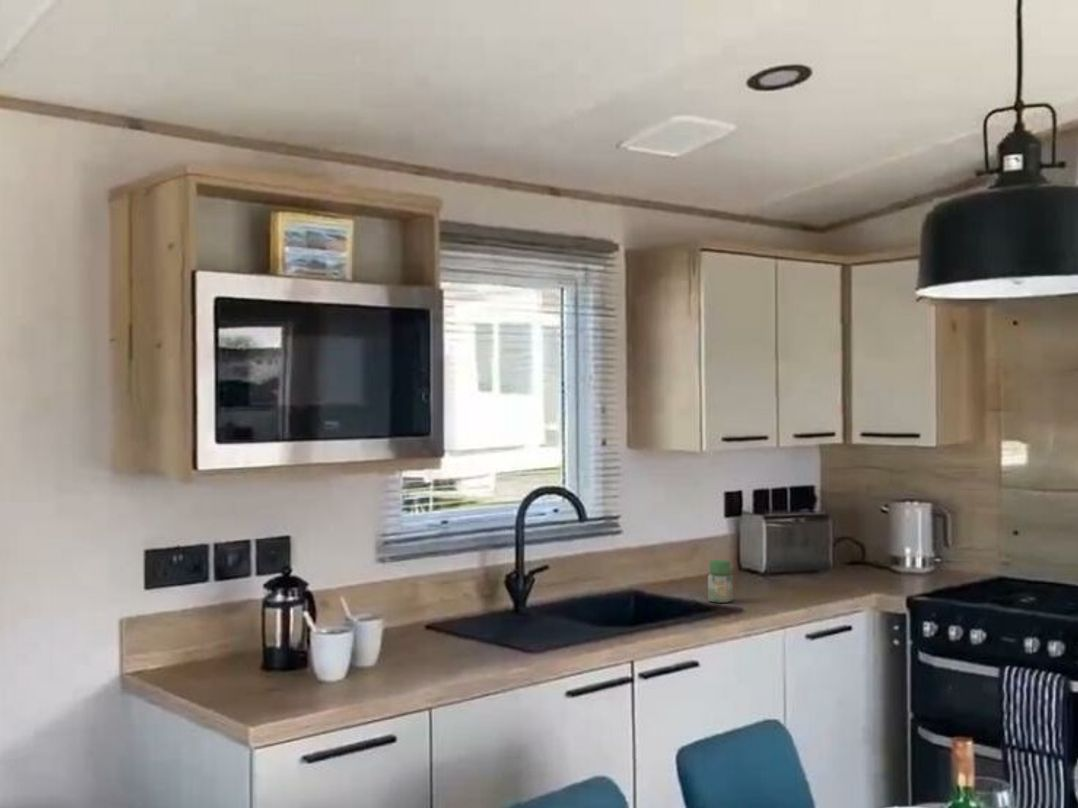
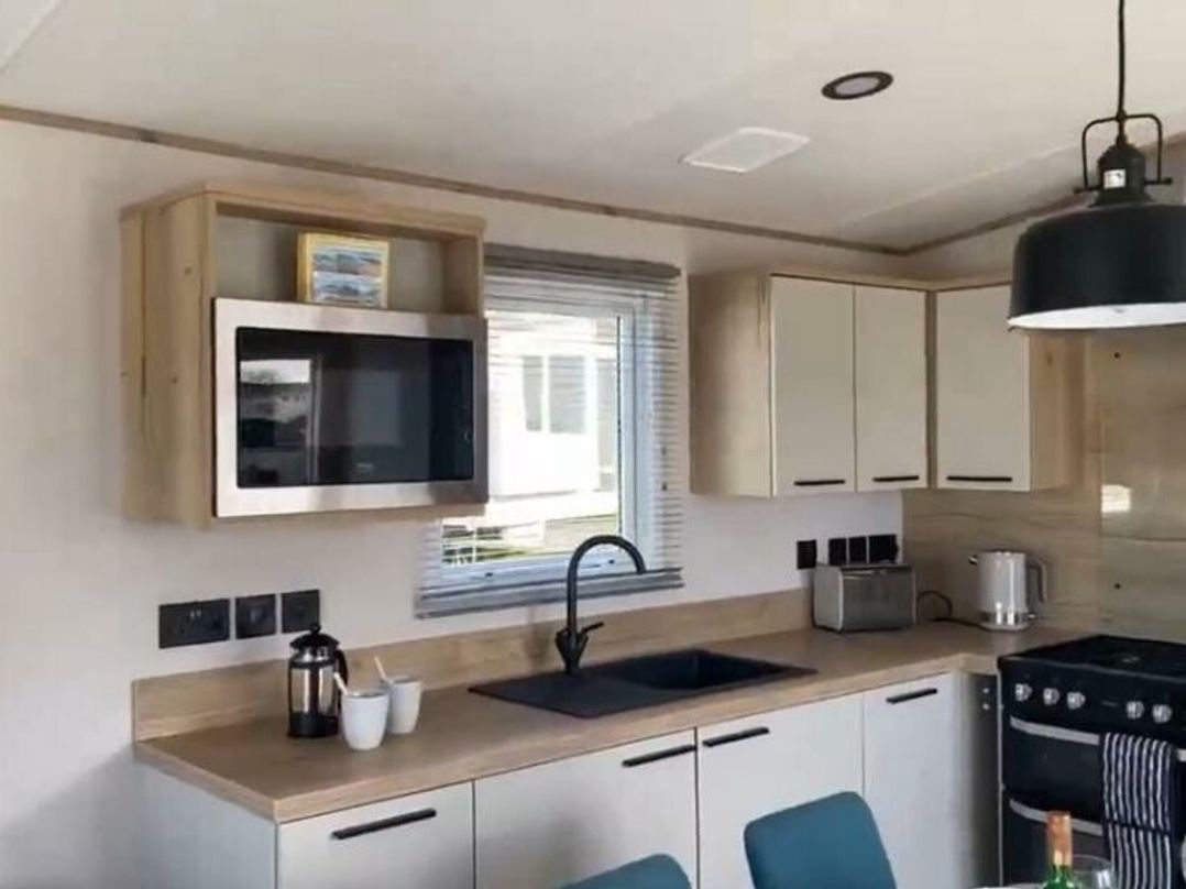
- jar [707,559,734,604]
